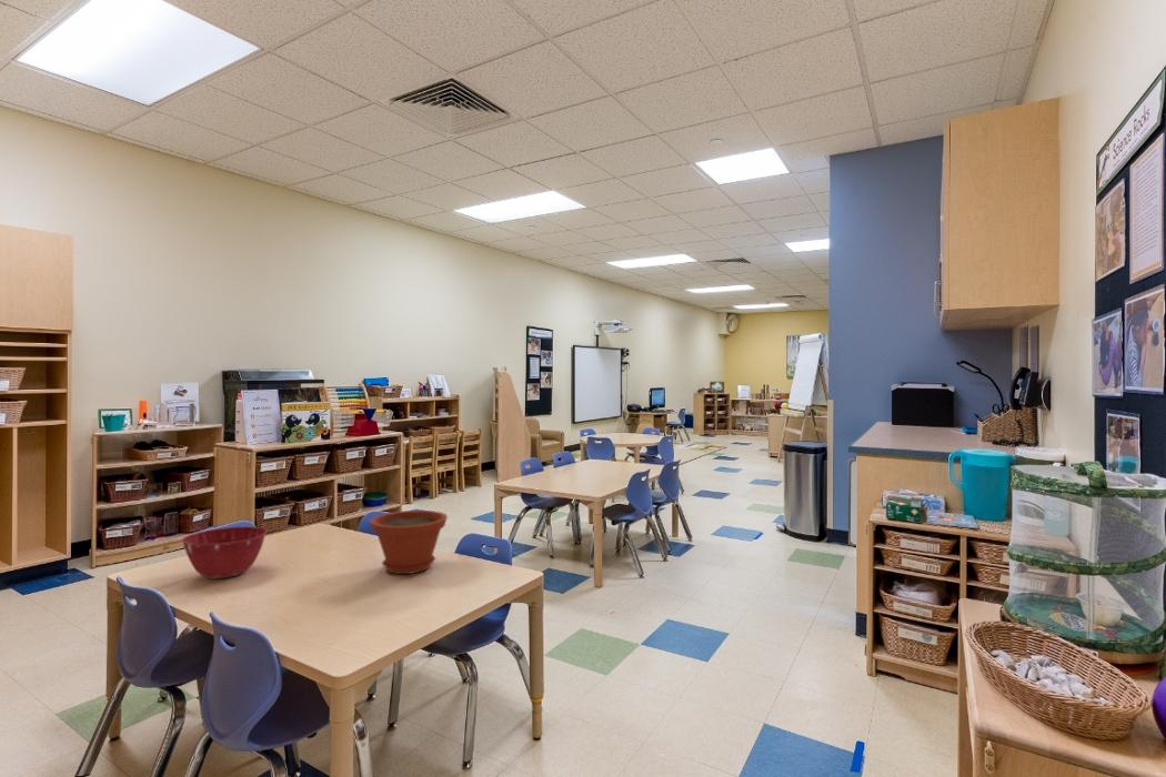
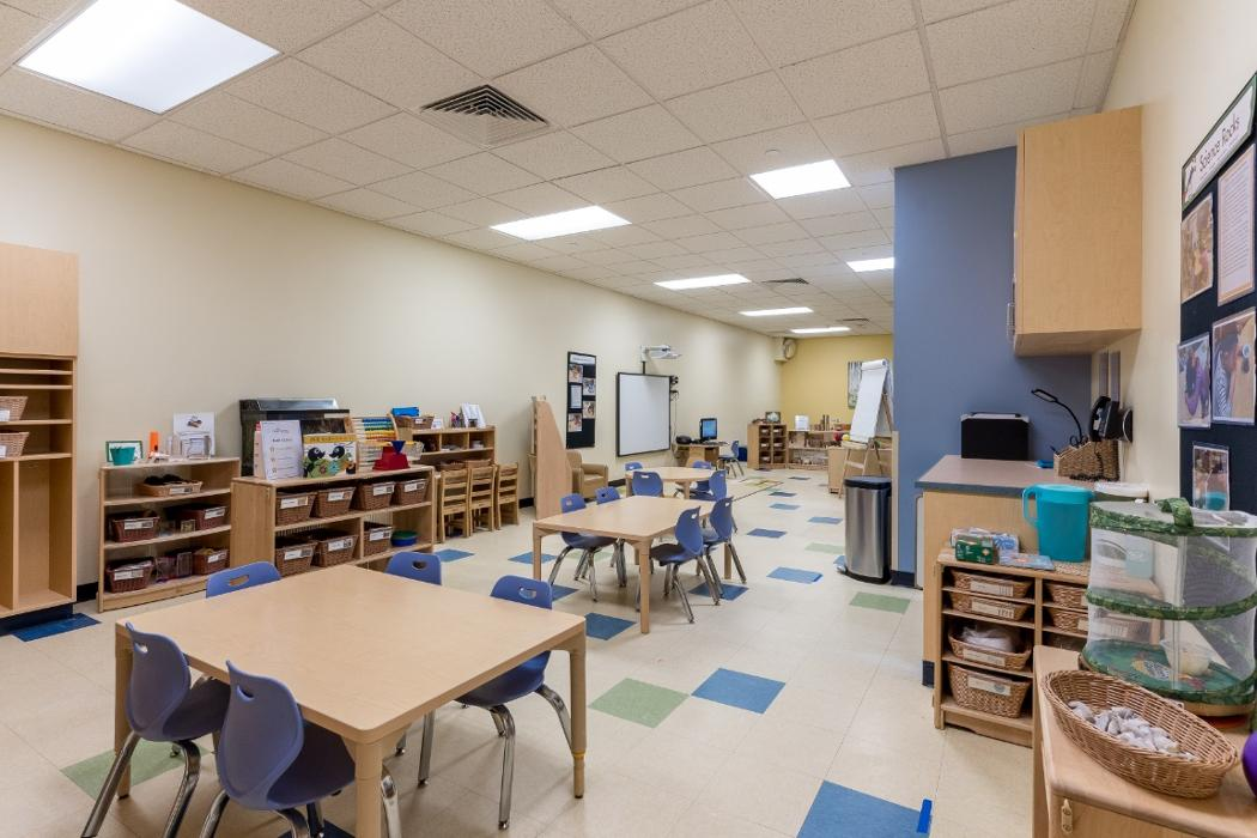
- mixing bowl [181,525,268,579]
- plant pot [369,509,449,575]
